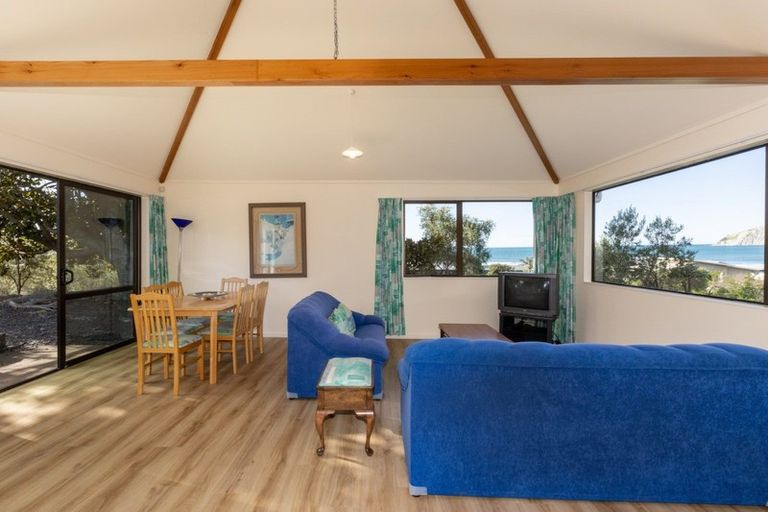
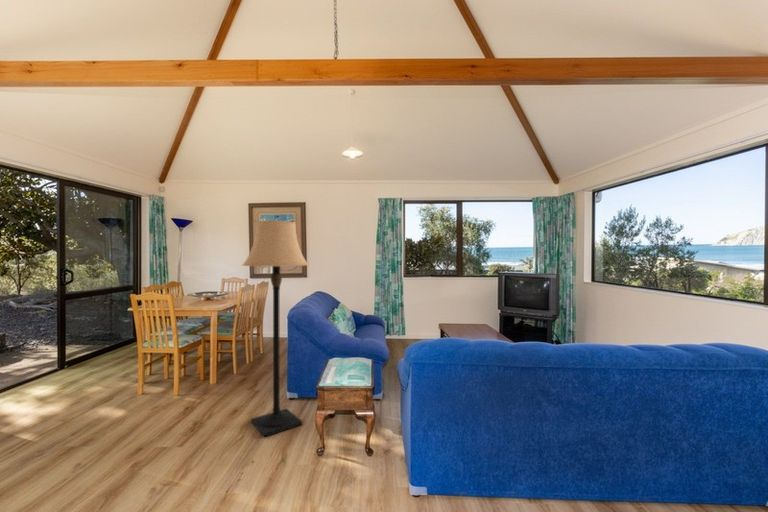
+ lamp [241,219,310,438]
